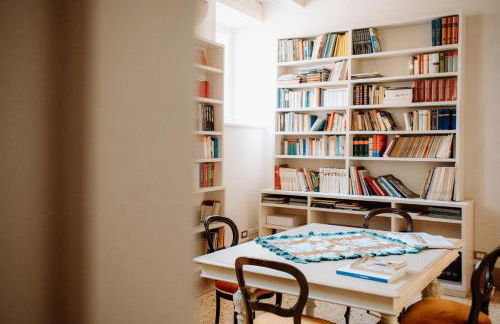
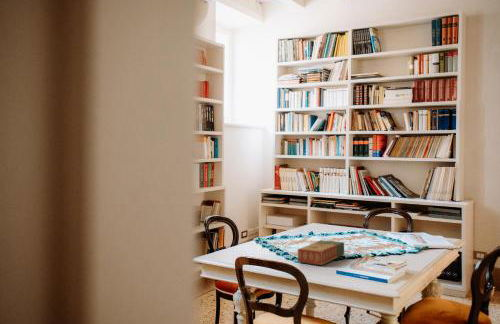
+ book [297,239,345,266]
